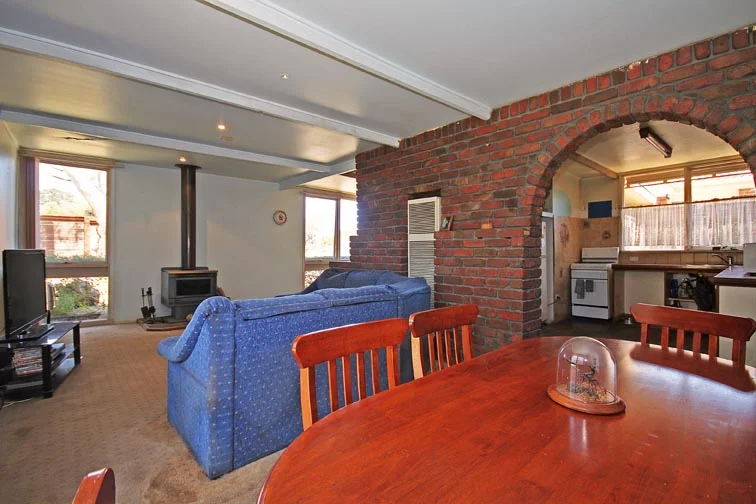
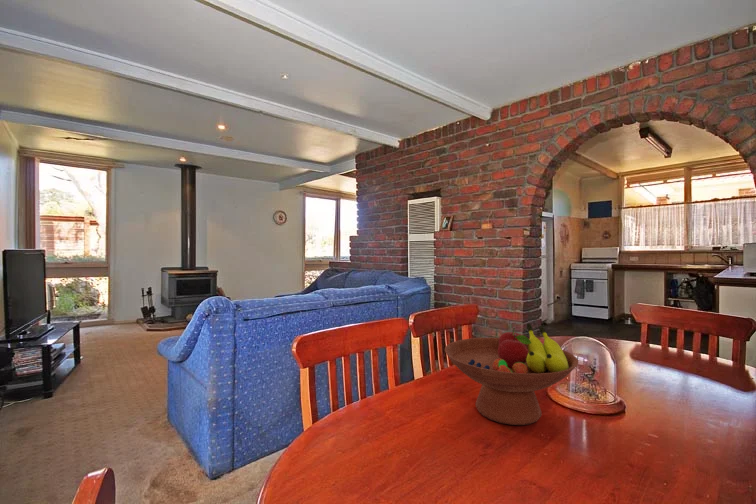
+ fruit bowl [444,322,579,426]
